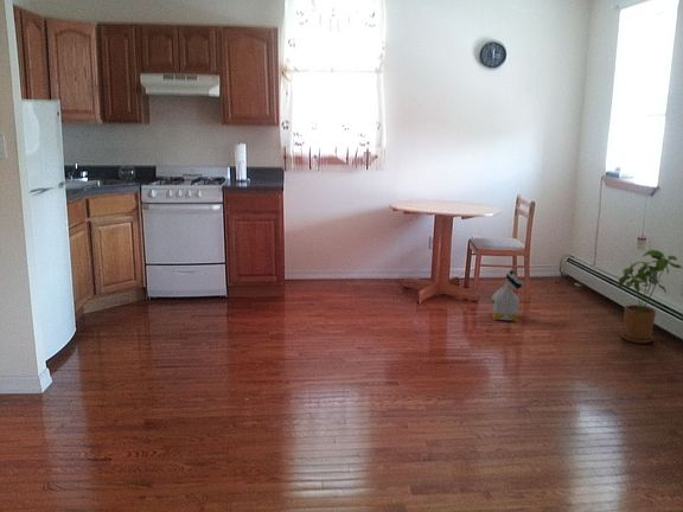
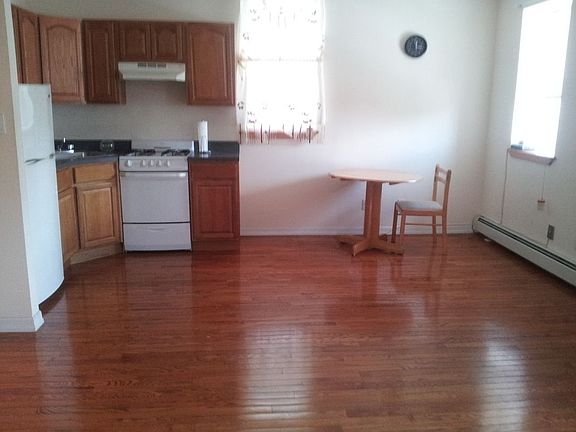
- bag [491,268,525,322]
- house plant [618,249,683,345]
